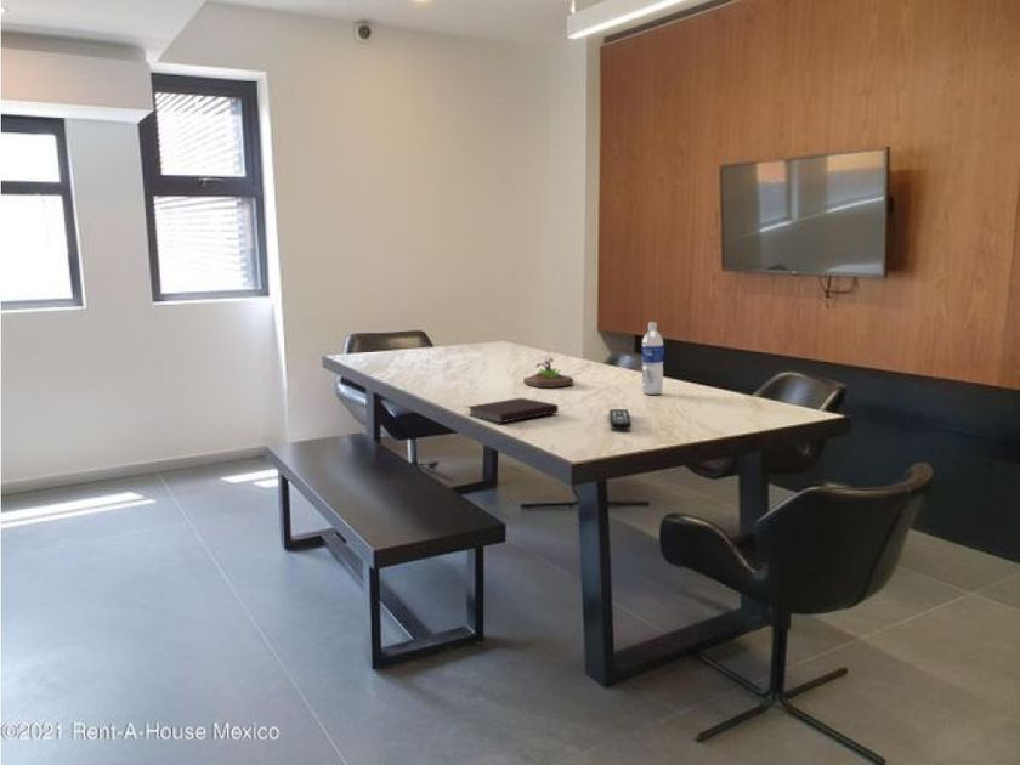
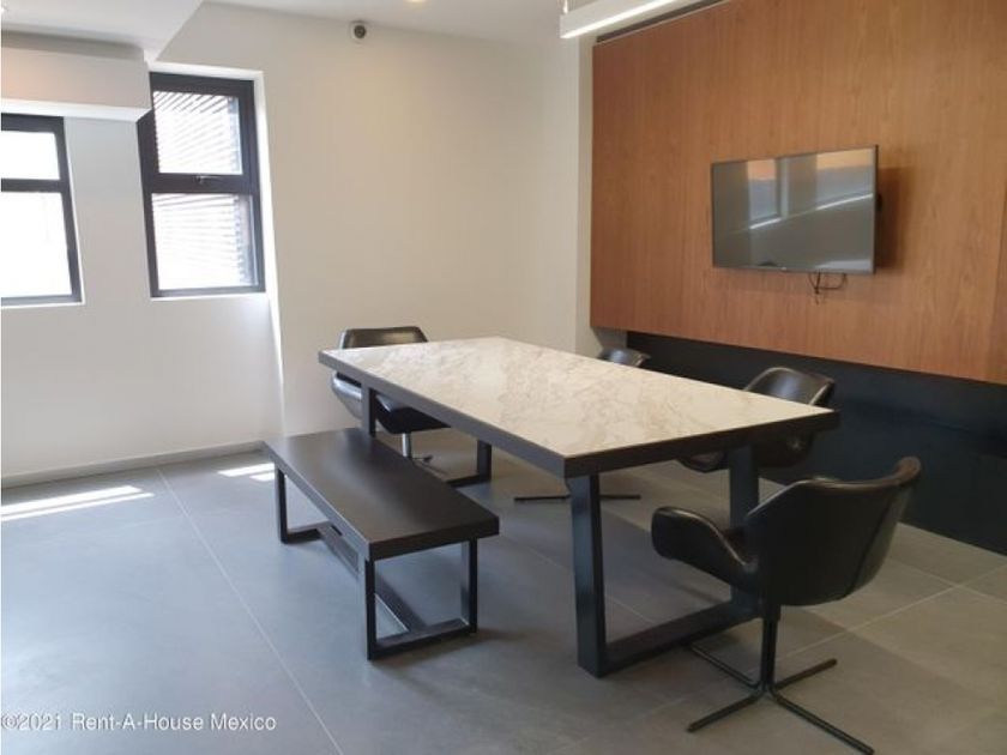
- water bottle [641,321,664,396]
- remote control [608,408,633,431]
- succulent planter [522,357,574,389]
- notebook [465,397,560,424]
